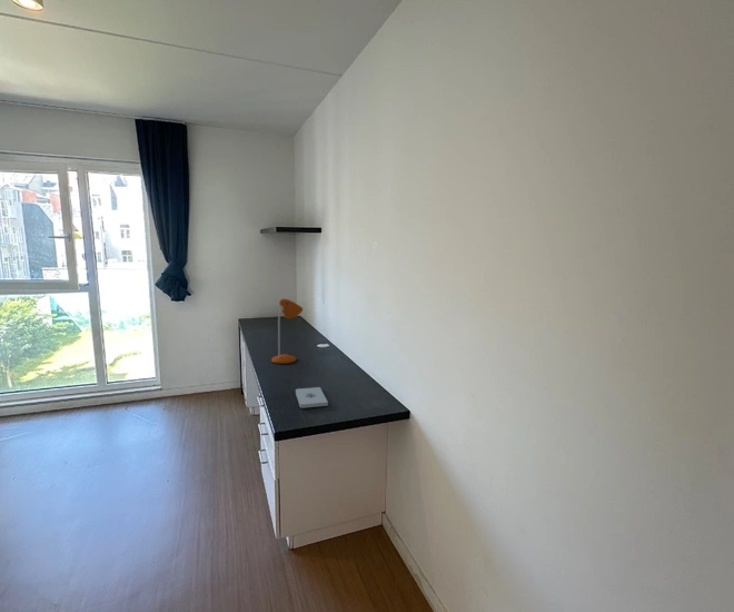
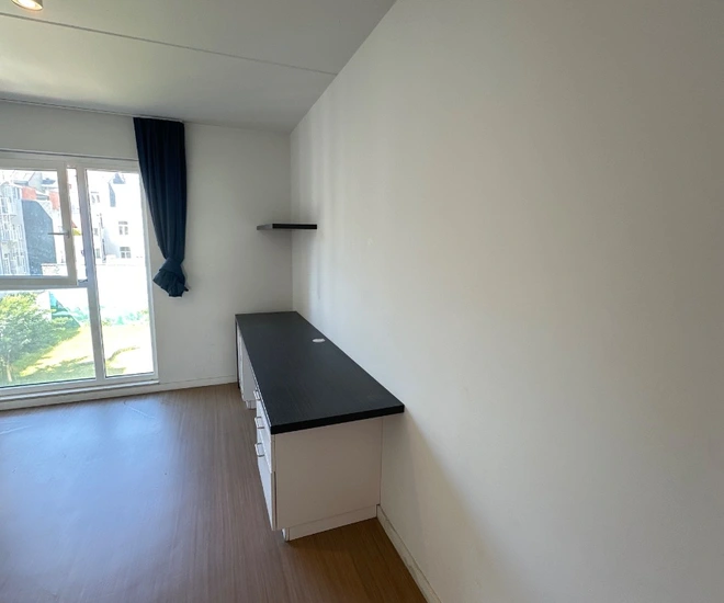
- notepad [295,386,329,409]
- desk lamp [270,298,304,365]
